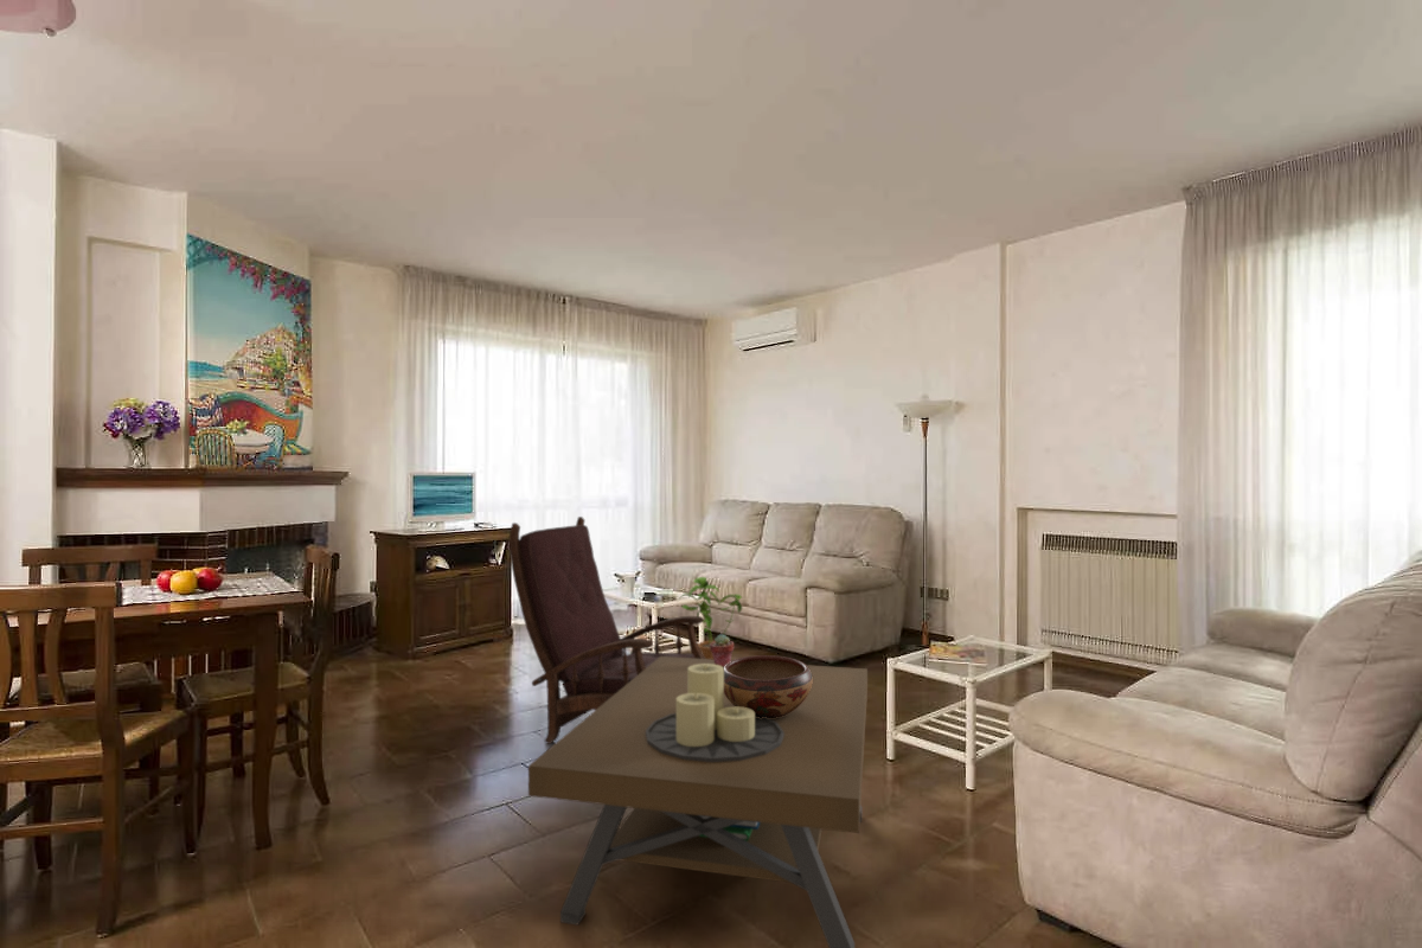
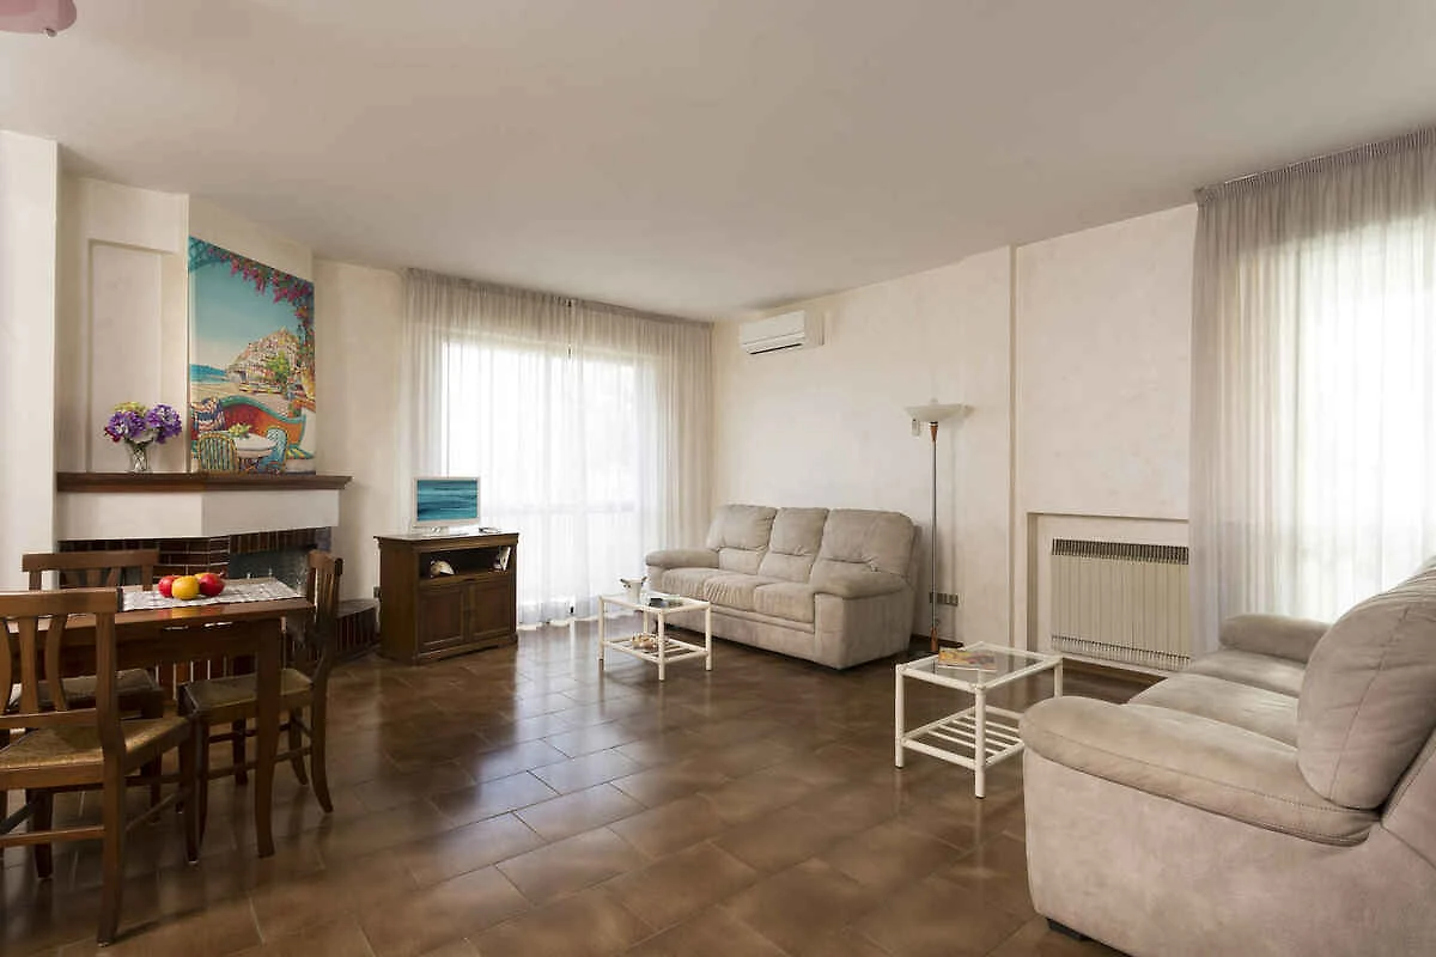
- coffee table [527,656,869,948]
- armchair [508,515,705,745]
- house plant [677,576,744,660]
- decorative bowl [724,654,813,718]
- potted succulent [710,633,735,667]
